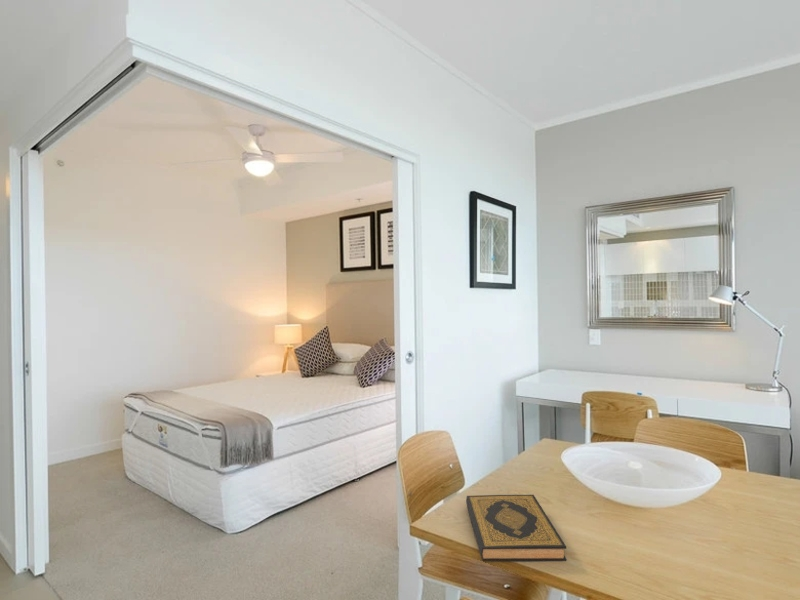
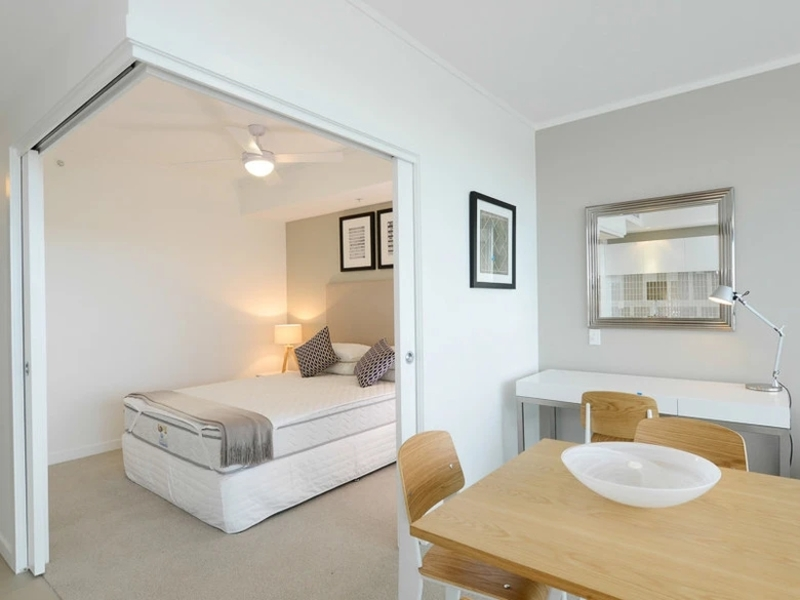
- hardback book [465,494,567,563]
